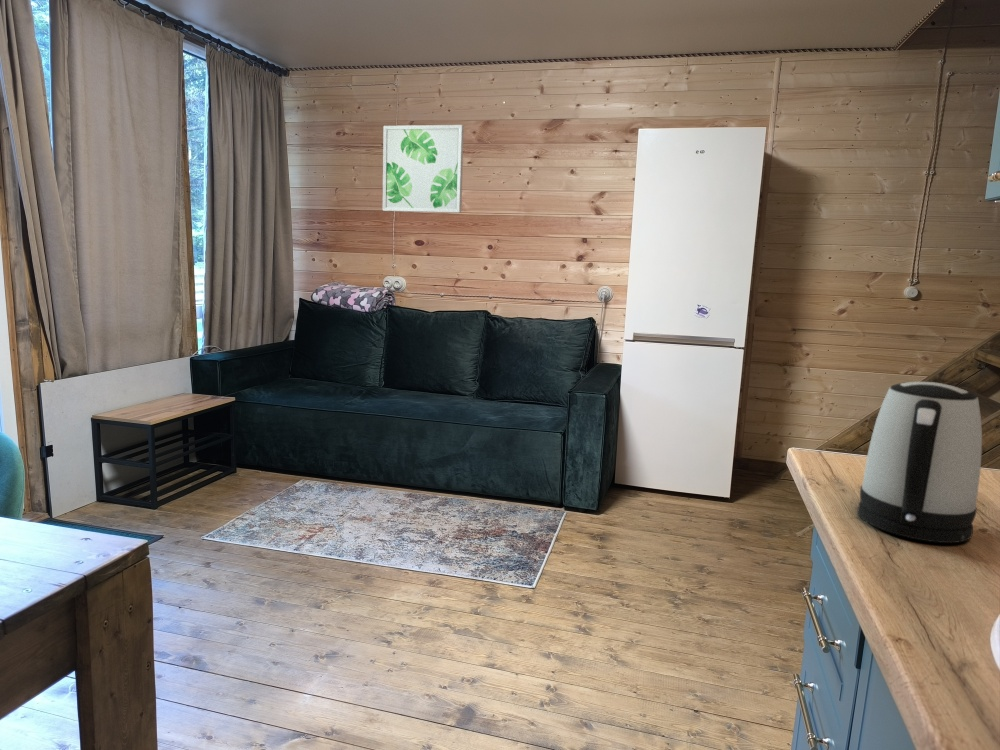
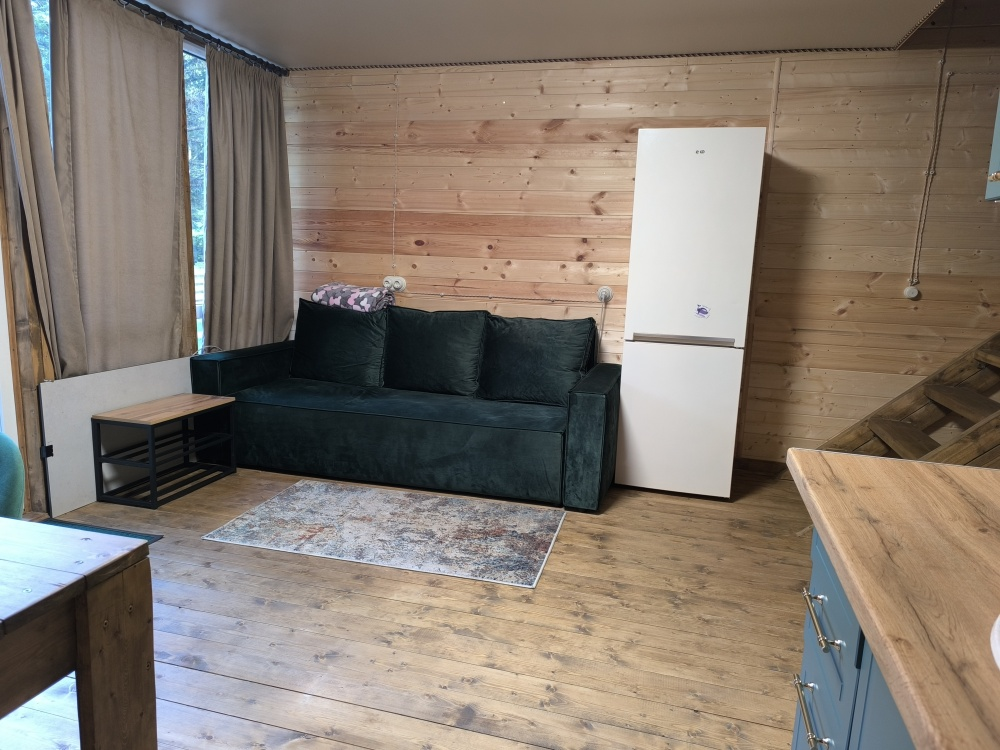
- wall art [382,124,465,214]
- kettle [856,381,983,544]
